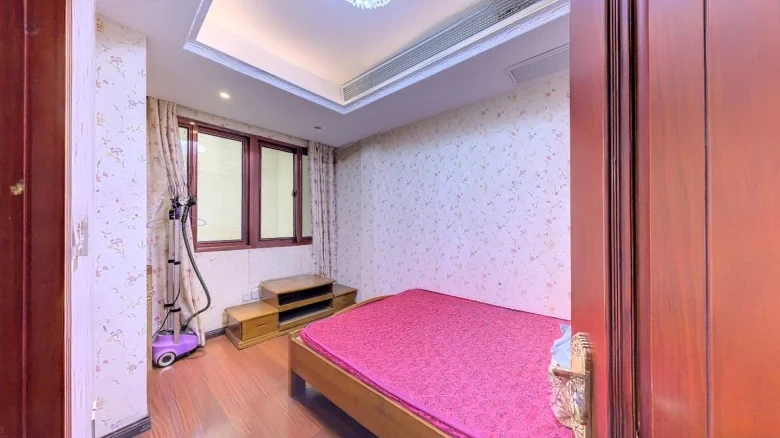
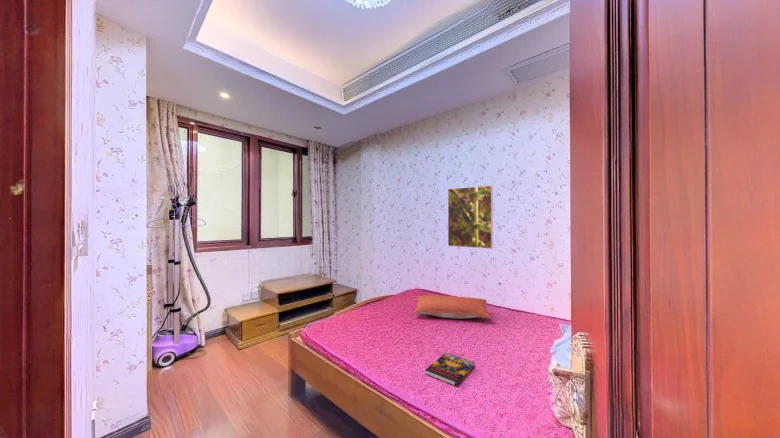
+ book [424,352,476,387]
+ pillow [413,295,493,320]
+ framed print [447,184,494,250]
